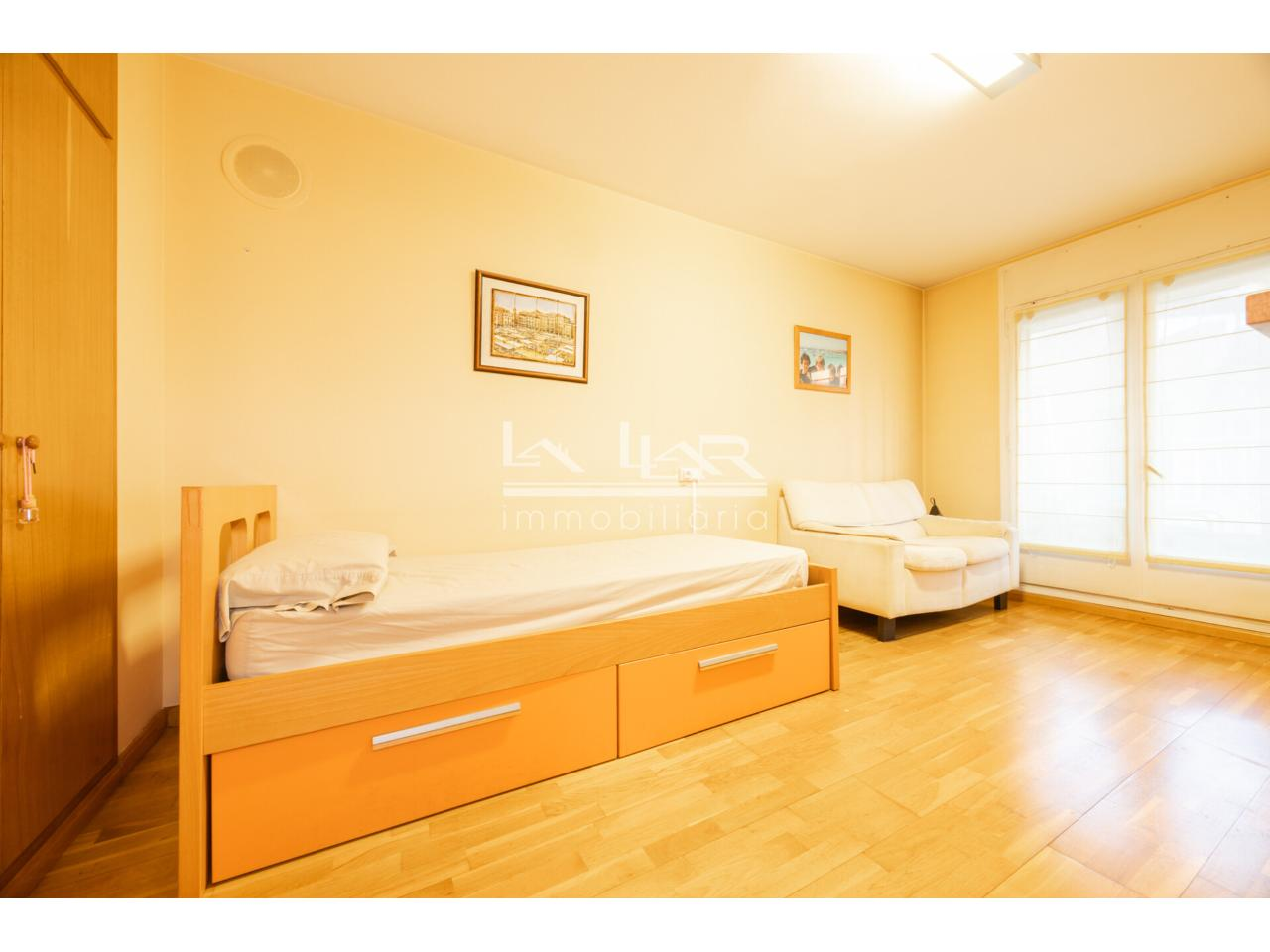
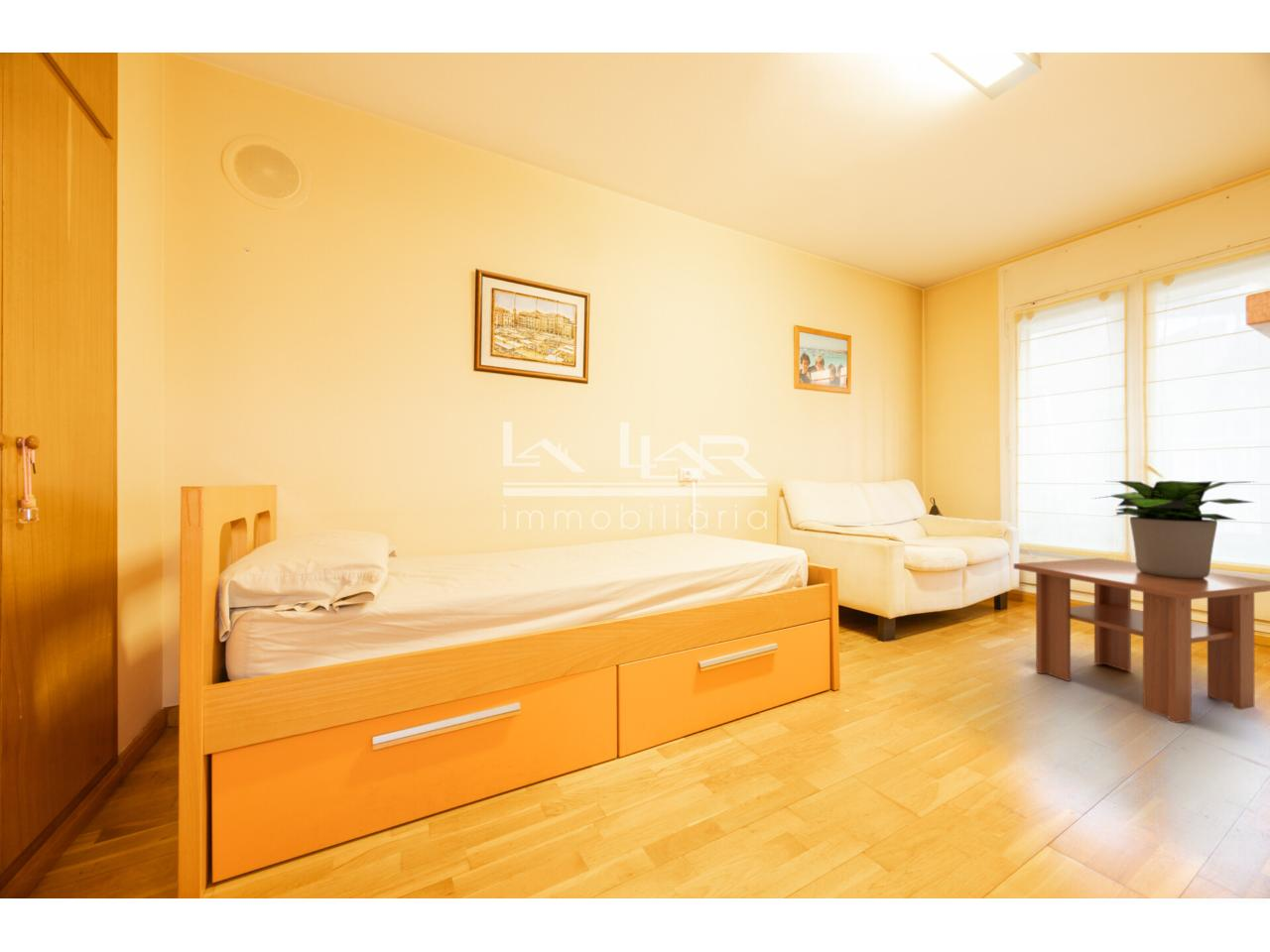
+ coffee table [1013,557,1270,724]
+ potted plant [1091,480,1258,579]
